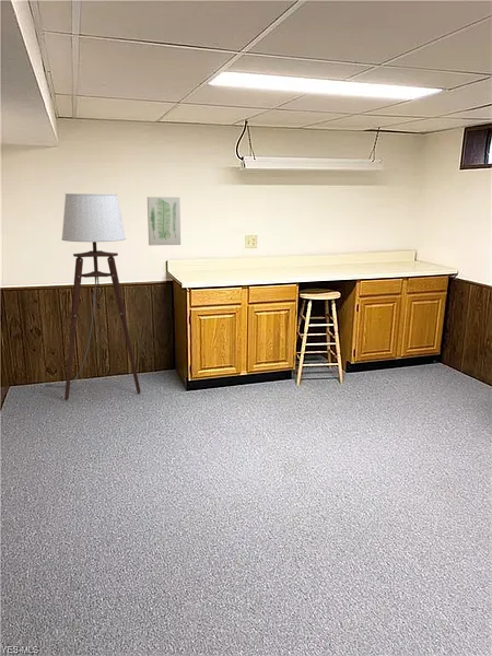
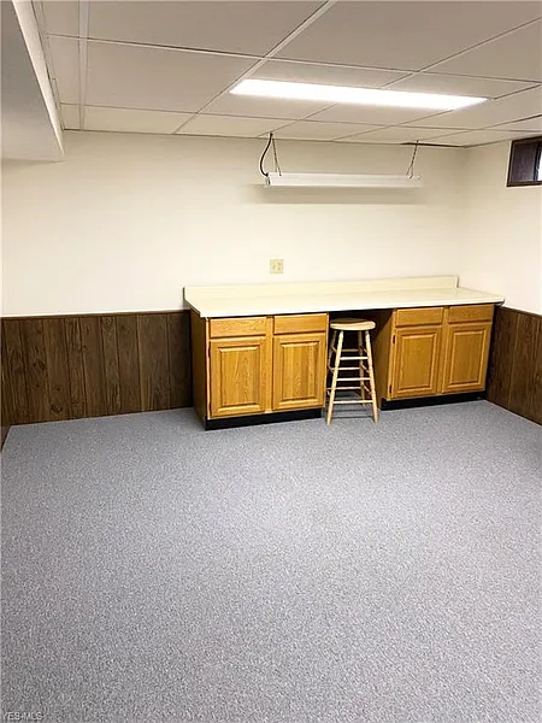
- floor lamp [42,192,141,401]
- wall art [147,196,181,246]
